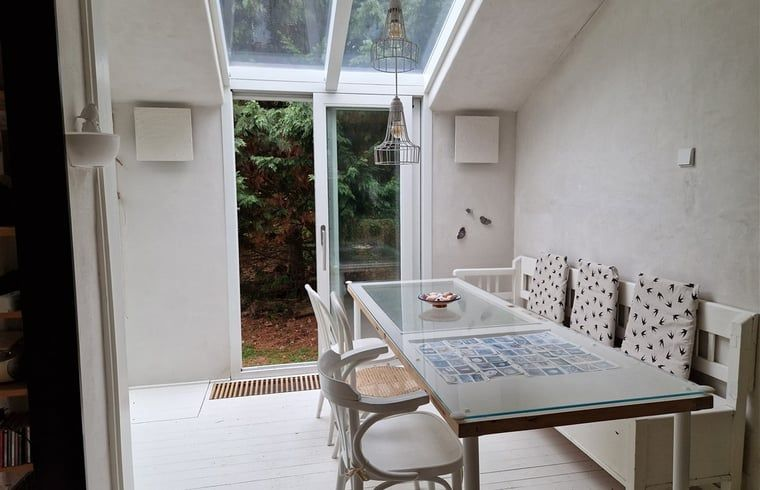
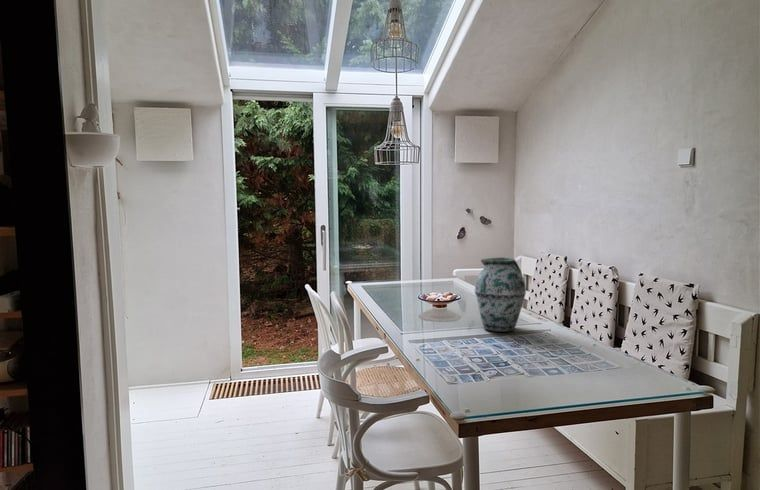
+ vase [474,256,527,333]
